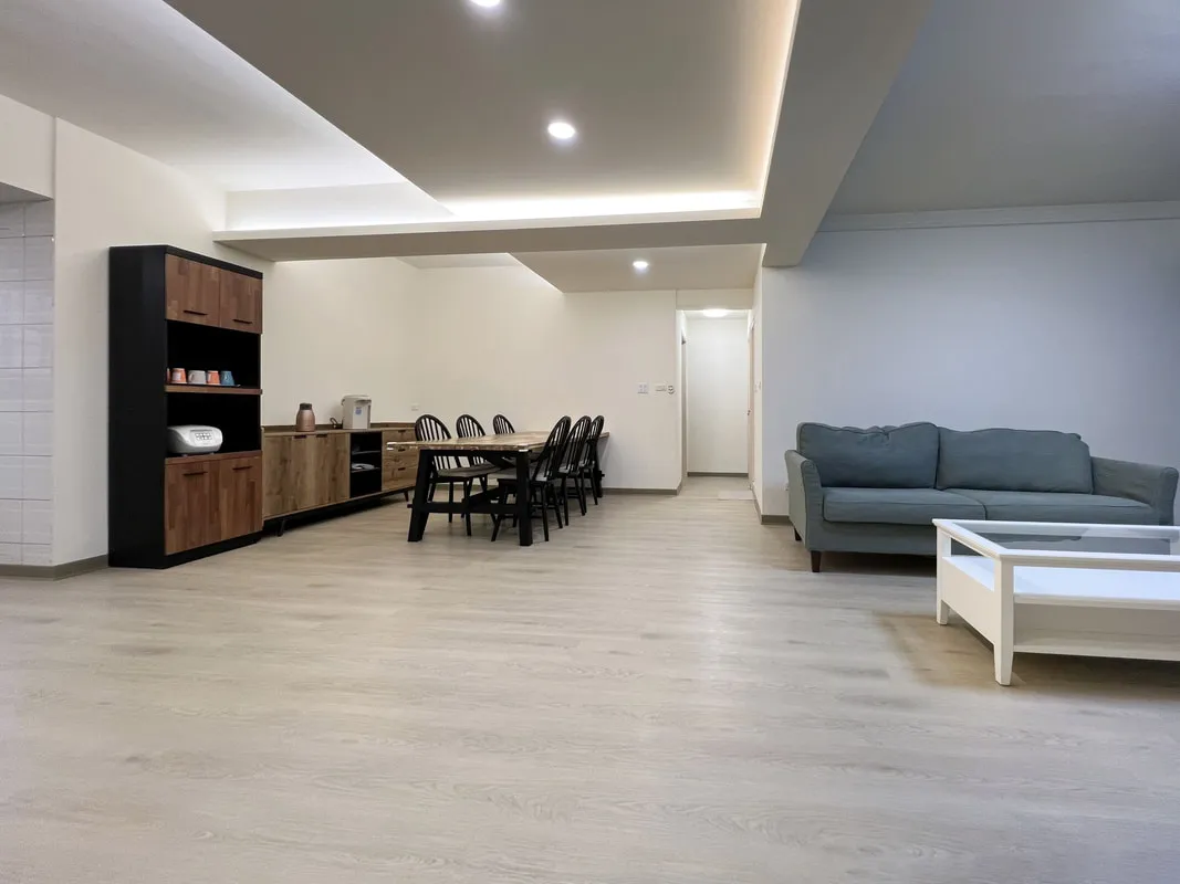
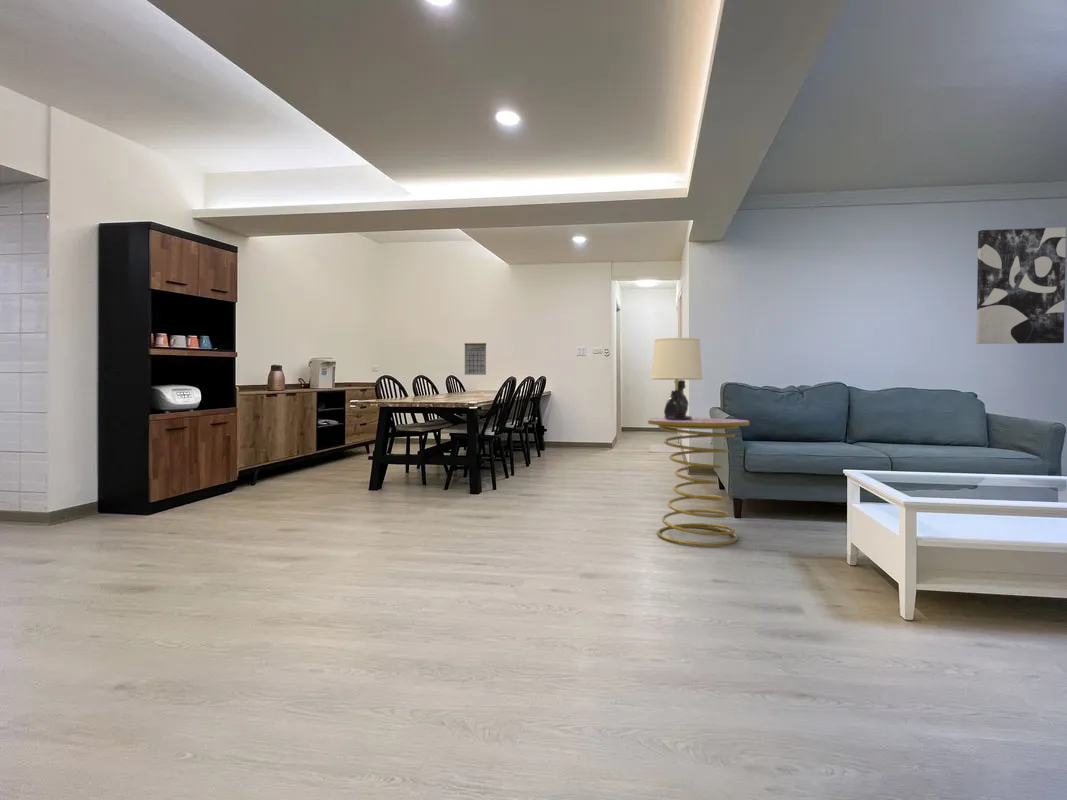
+ calendar [464,335,487,376]
+ side table [647,417,750,547]
+ table lamp [650,337,704,420]
+ wall art [975,226,1067,345]
